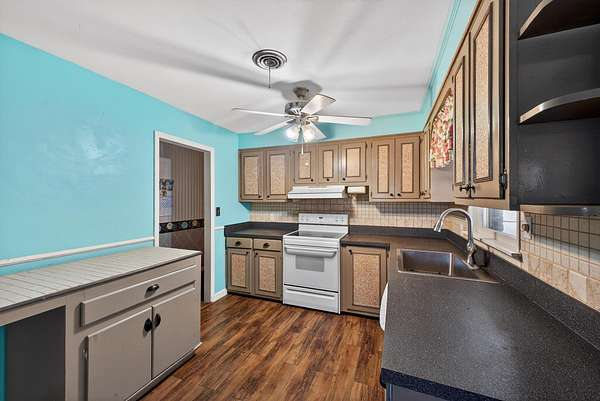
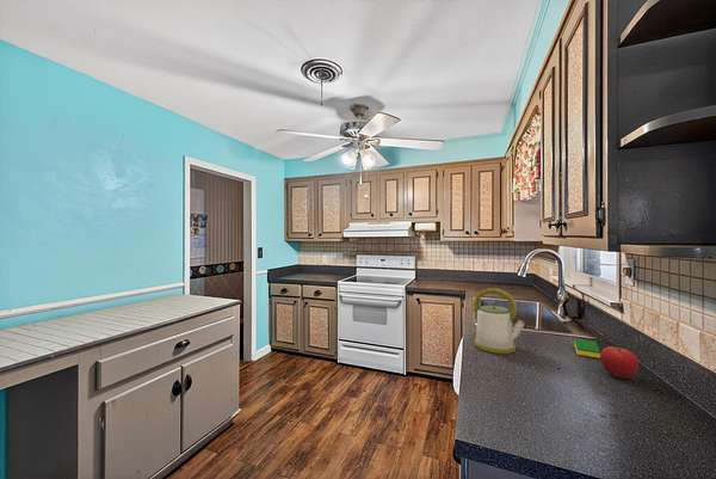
+ fruit [599,345,640,380]
+ kettle [473,288,526,355]
+ dish sponge [573,338,601,360]
